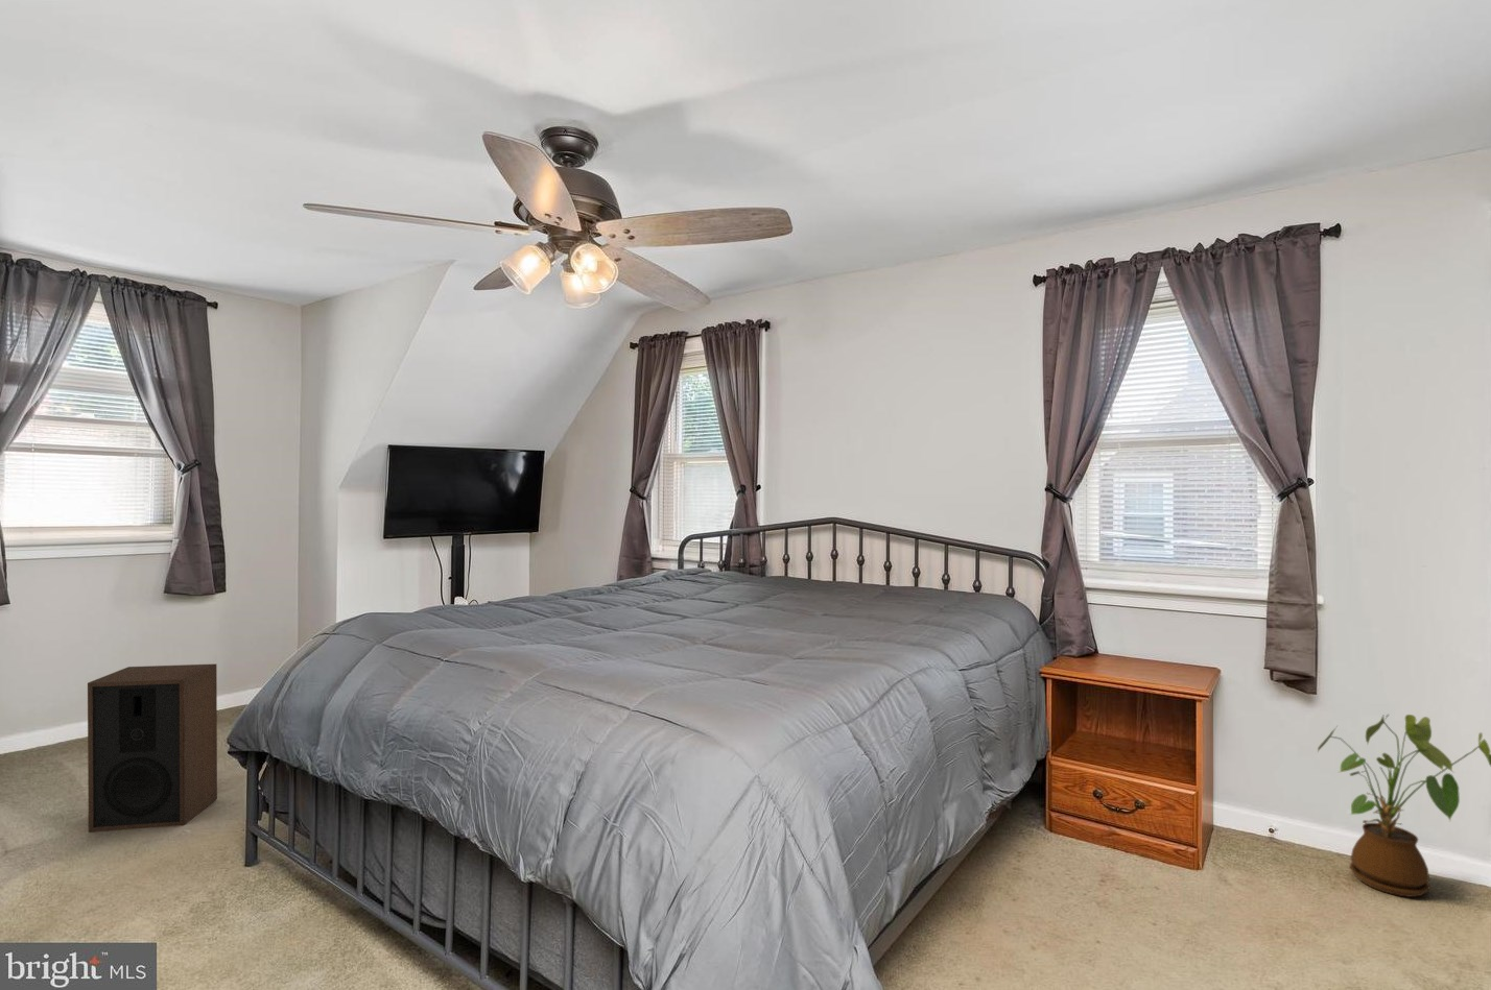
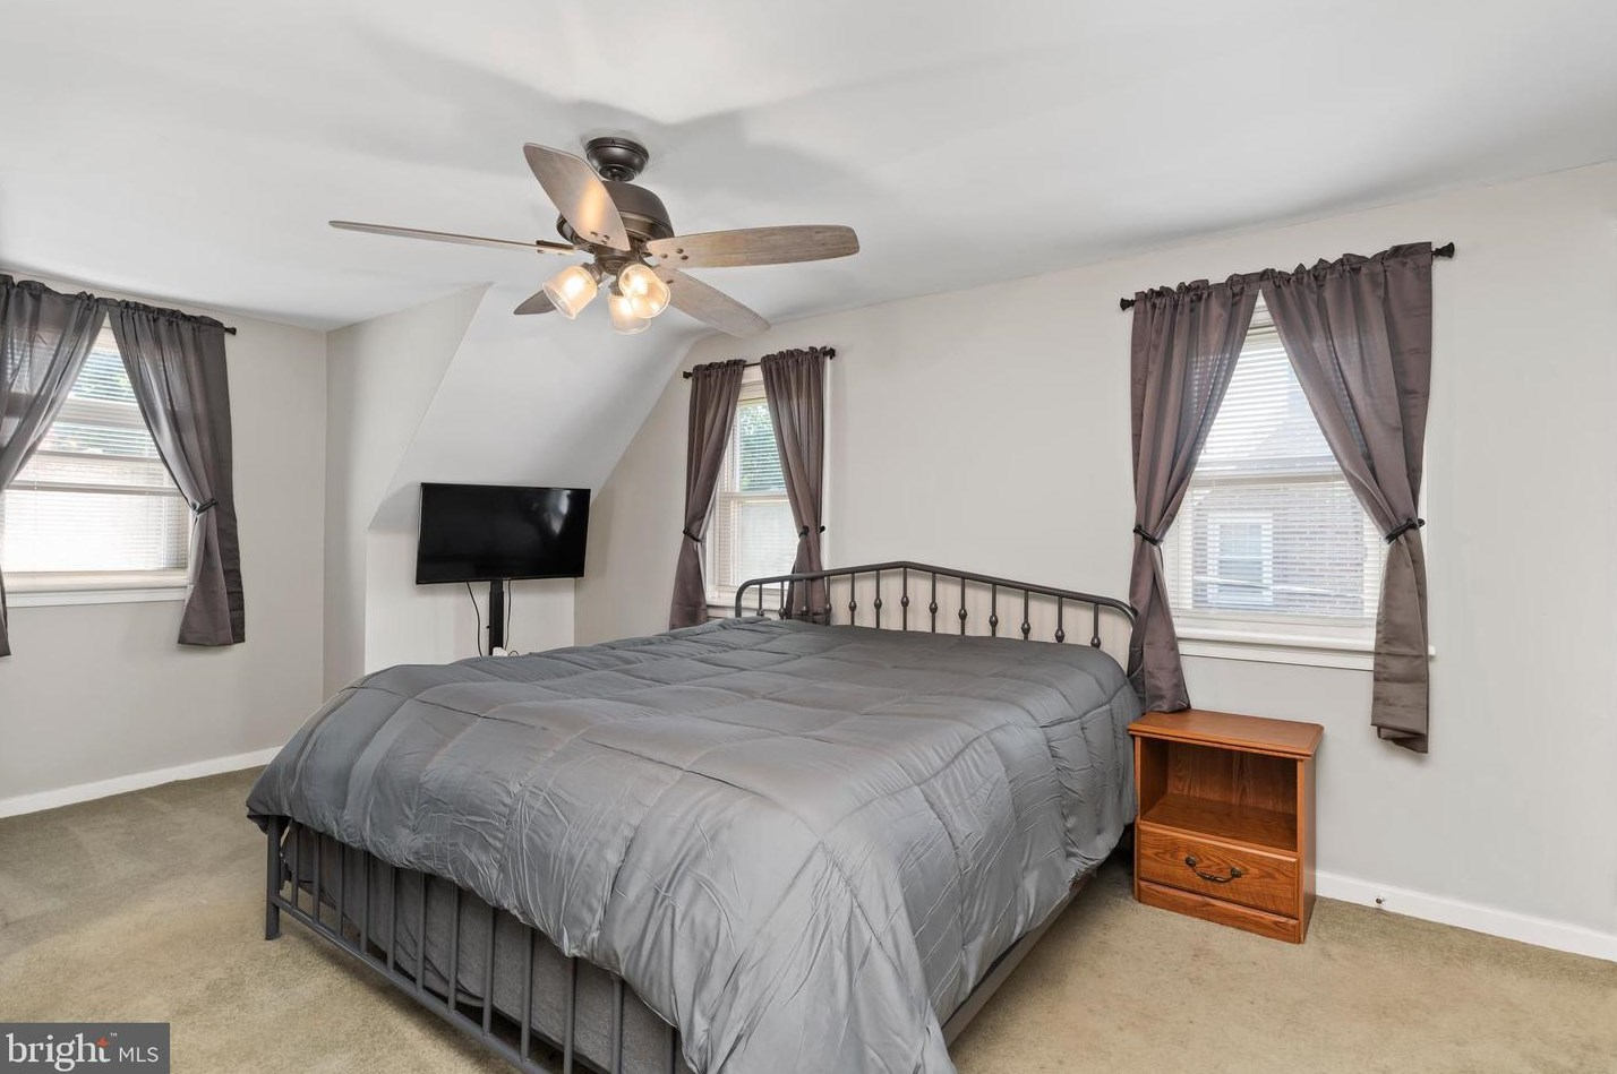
- house plant [1315,714,1491,898]
- speaker [86,663,218,833]
